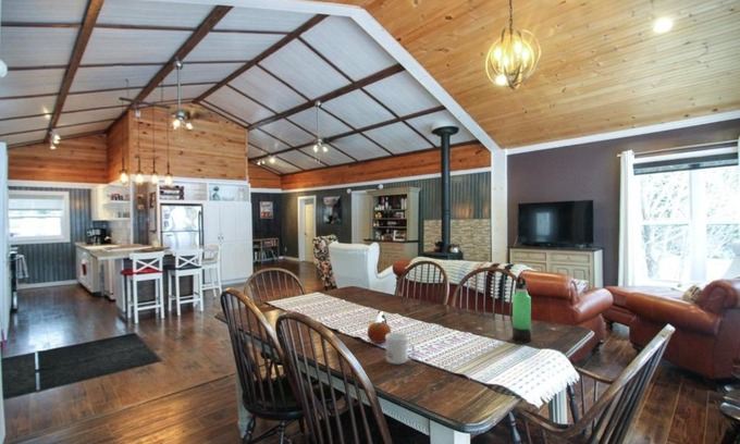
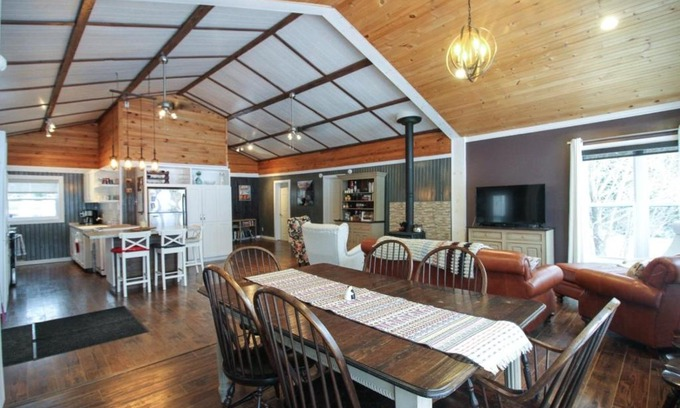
- mug [385,332,416,365]
- thermos bottle [511,275,532,344]
- fruit [366,321,392,344]
